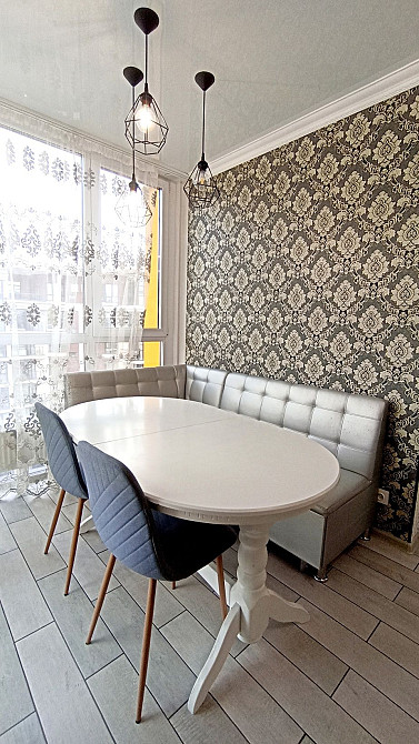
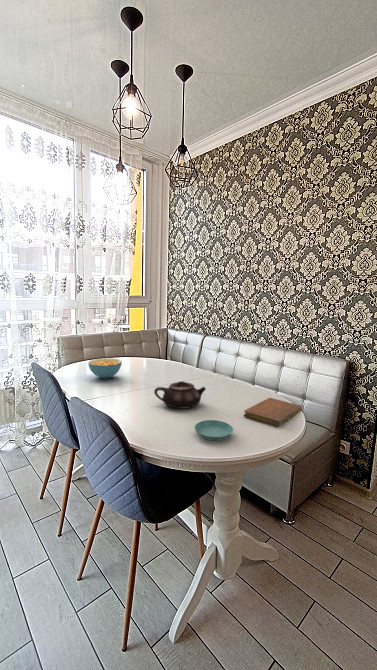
+ teapot [153,380,207,410]
+ cereal bowl [87,357,123,379]
+ saucer [194,419,234,442]
+ notebook [243,397,303,428]
